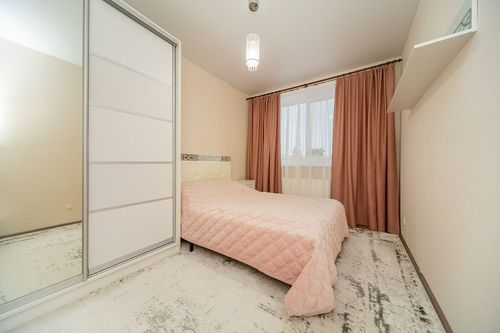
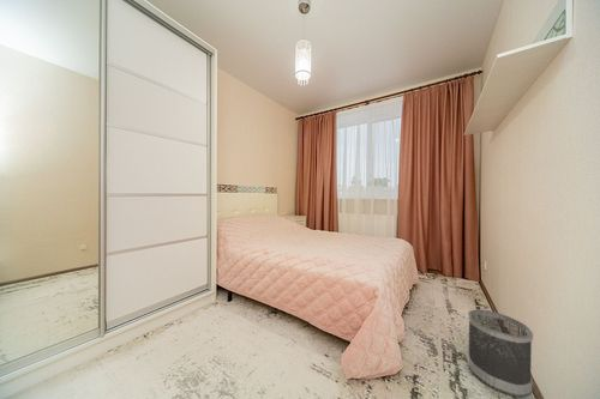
+ wastebasket [467,308,534,398]
